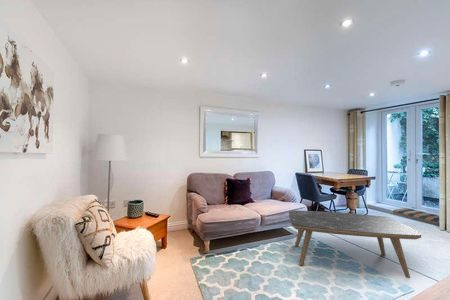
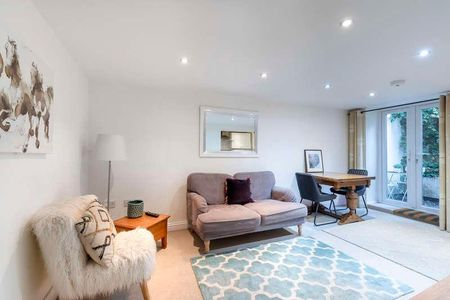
- coffee table [288,209,422,279]
